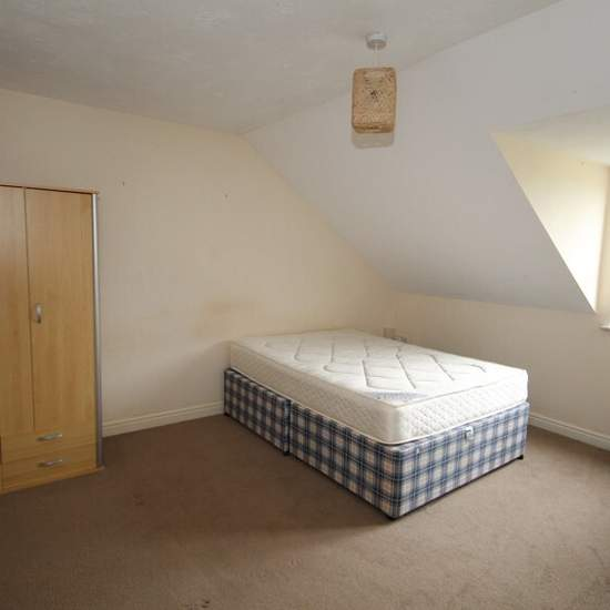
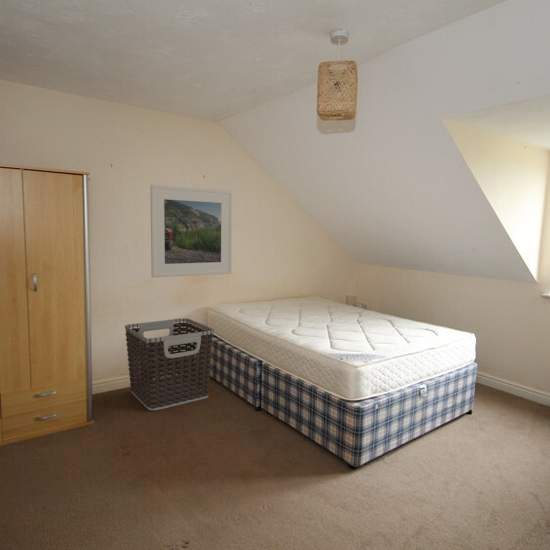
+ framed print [149,184,233,278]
+ clothes hamper [124,317,215,412]
